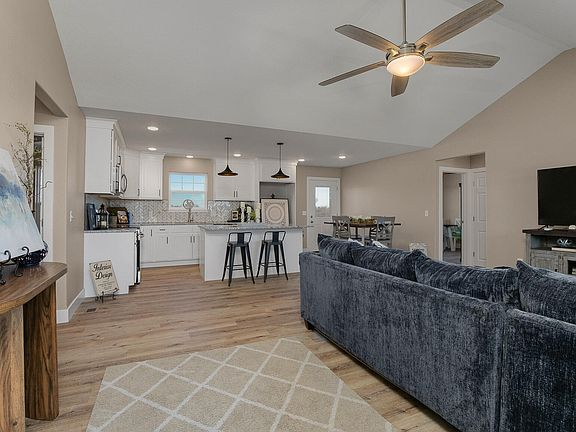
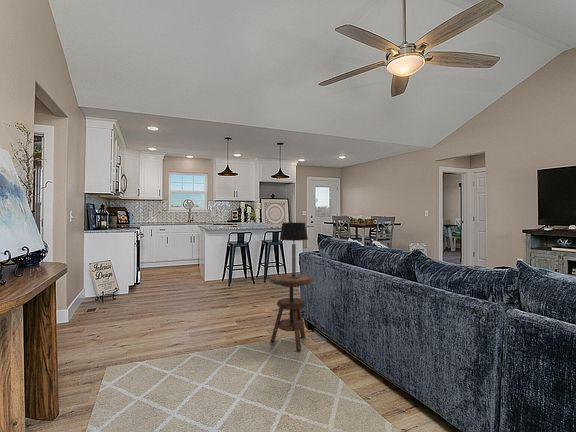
+ side table [269,273,314,352]
+ table lamp [279,222,309,278]
